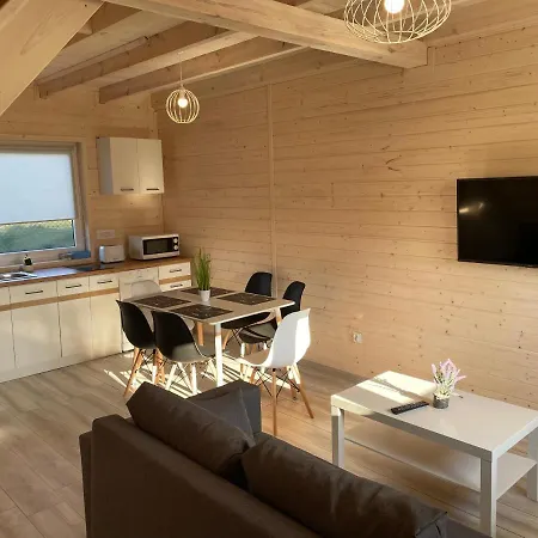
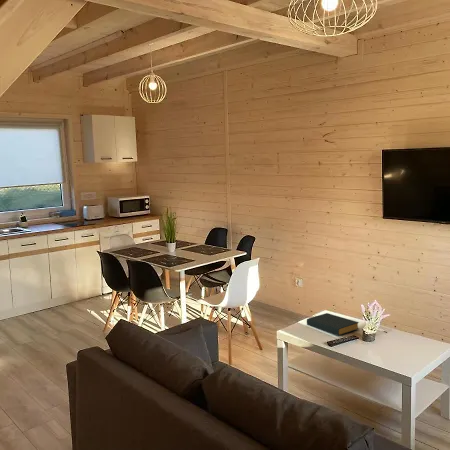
+ hardback book [306,312,360,336]
